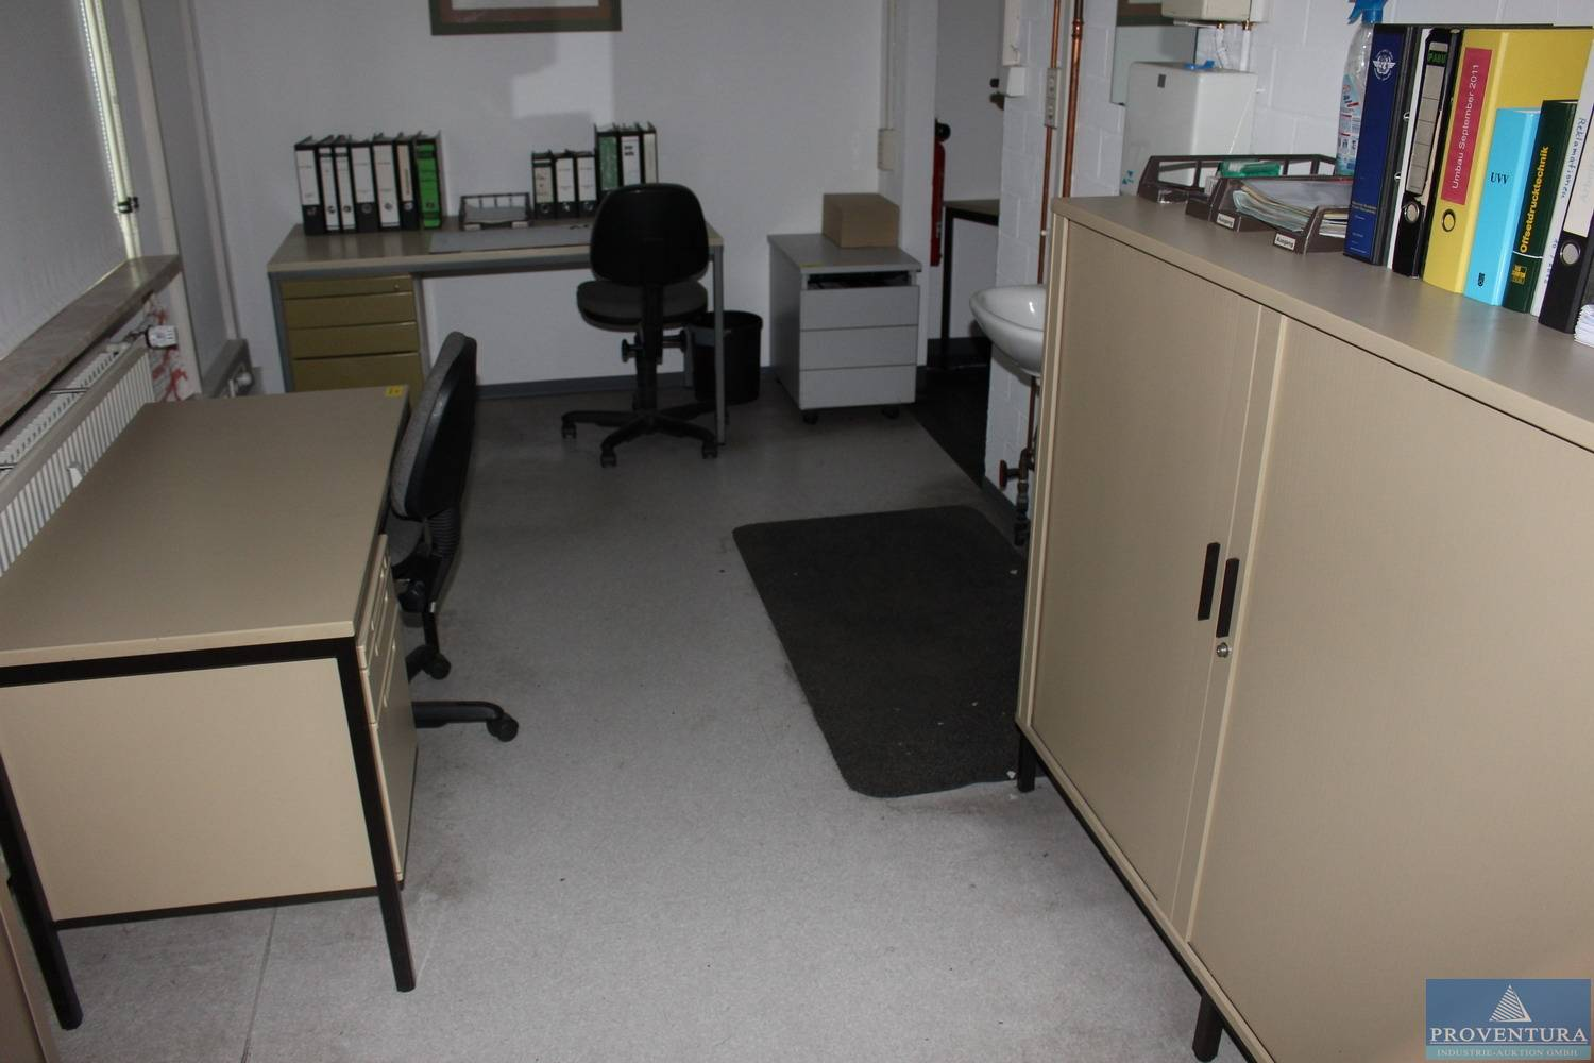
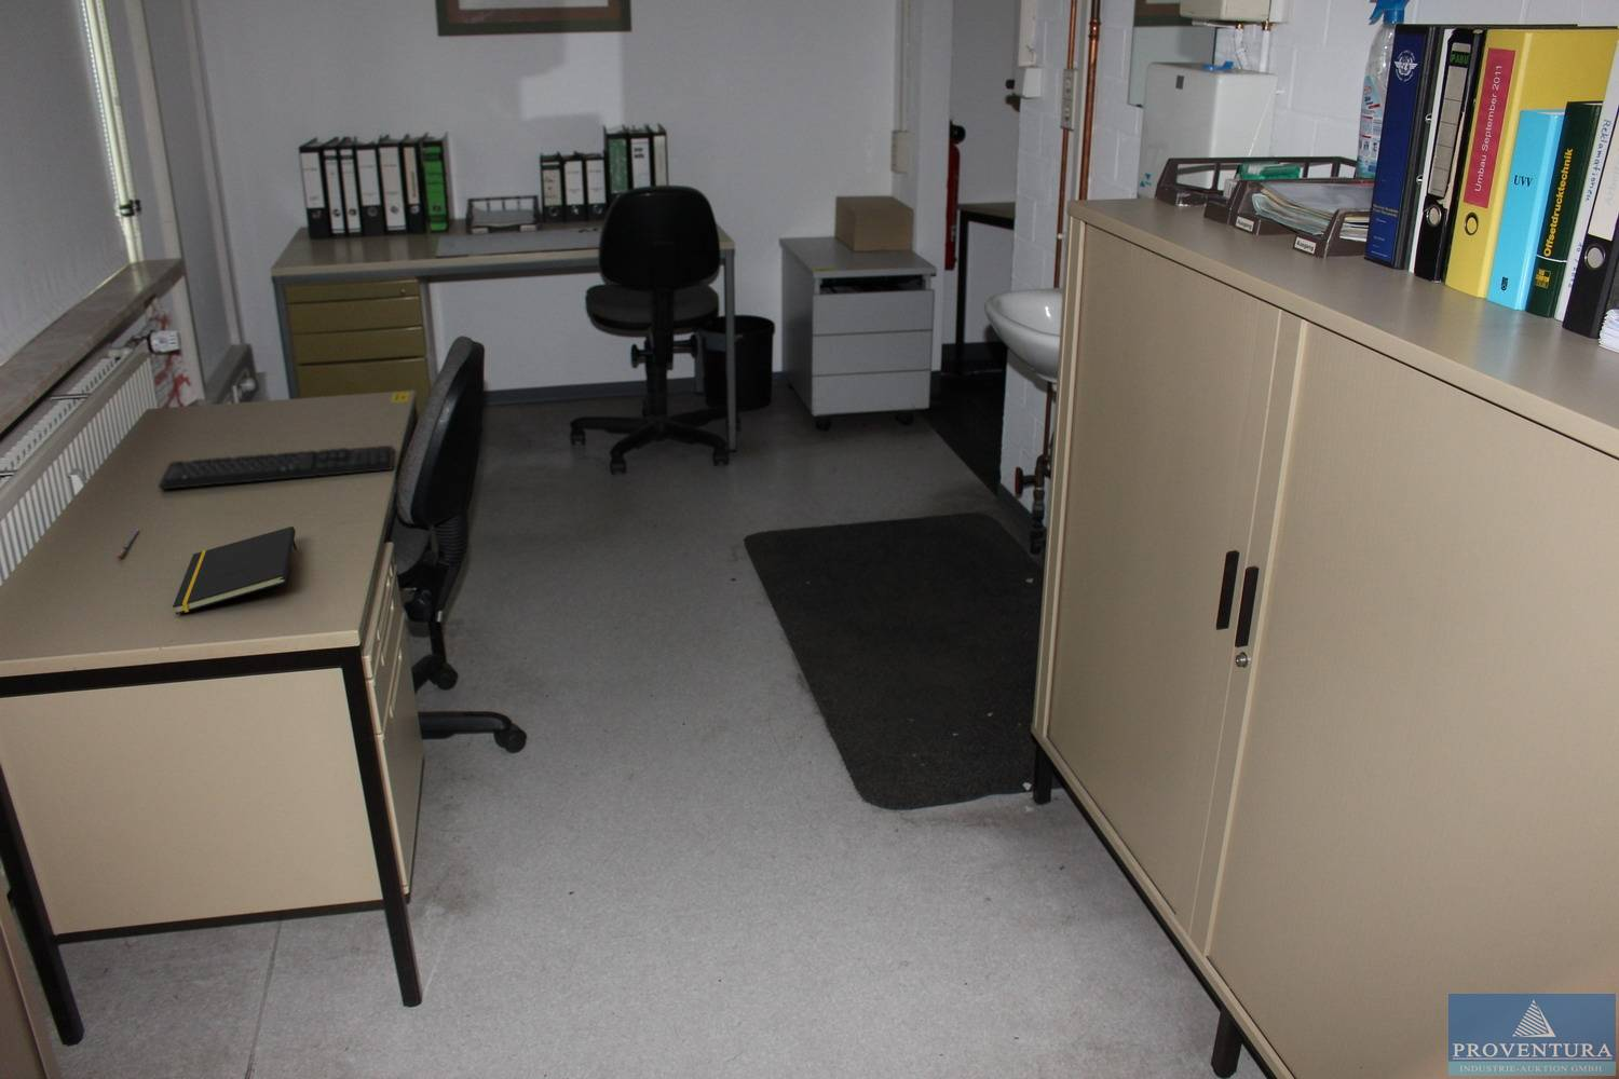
+ pen [116,529,140,560]
+ keyboard [158,444,394,491]
+ notepad [171,525,298,615]
